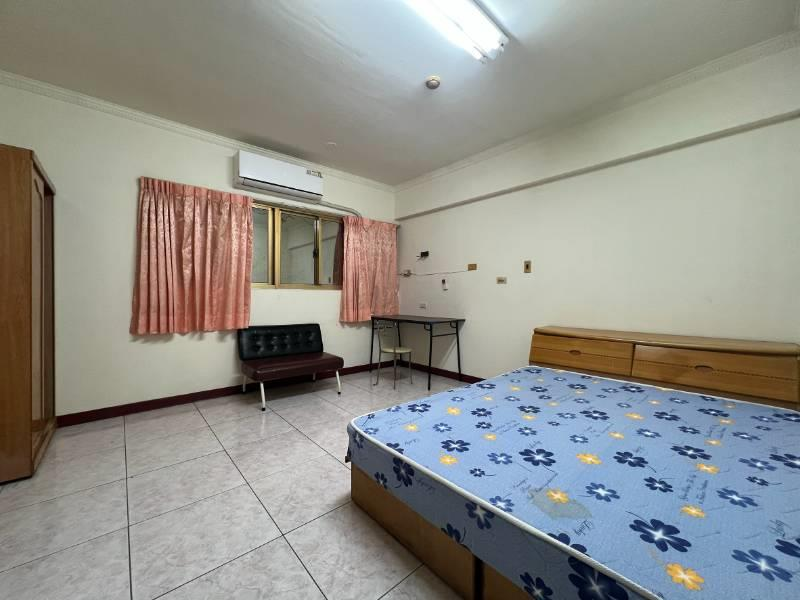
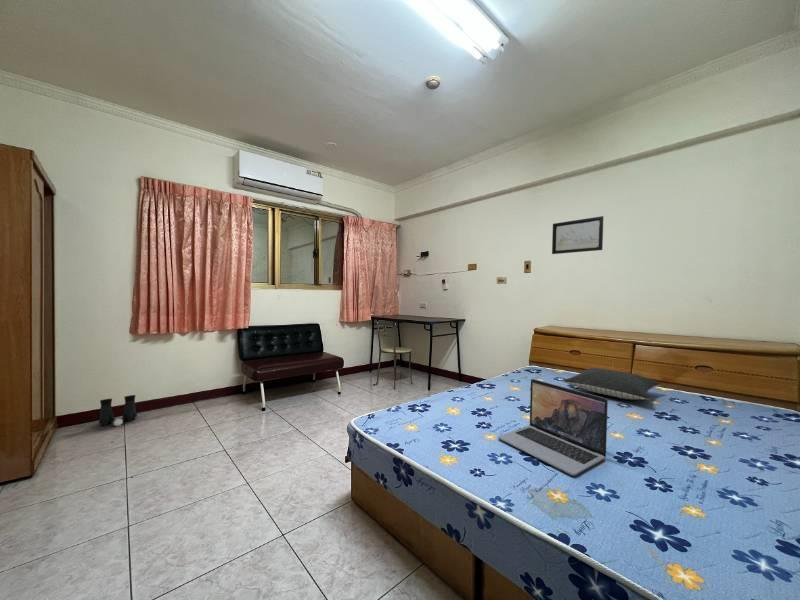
+ wall art [551,215,604,255]
+ laptop [497,378,609,477]
+ pillow [562,367,662,401]
+ boots [98,394,138,427]
